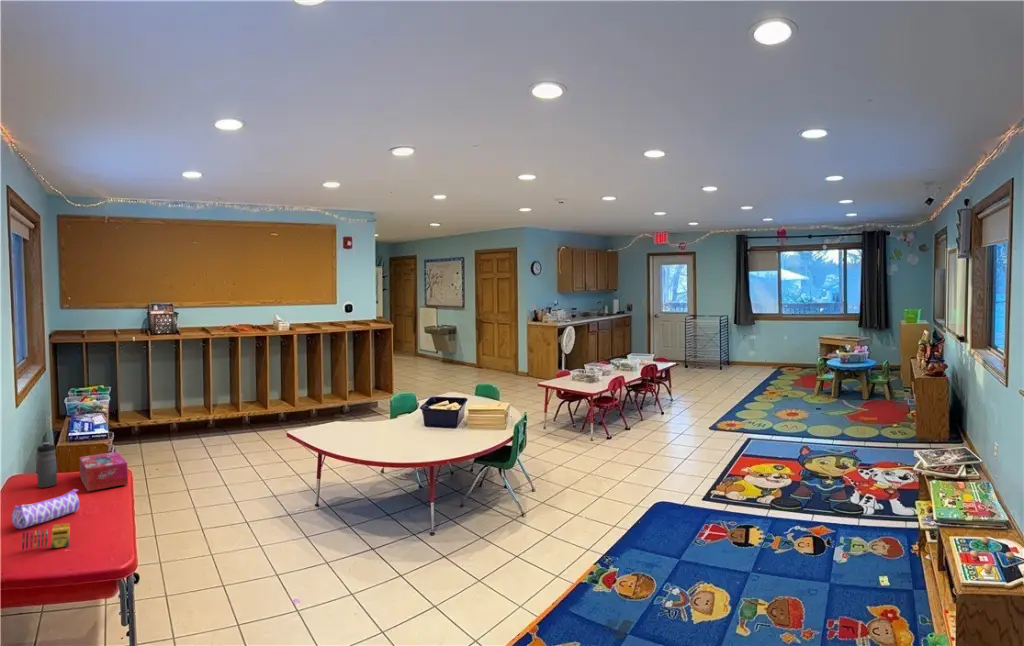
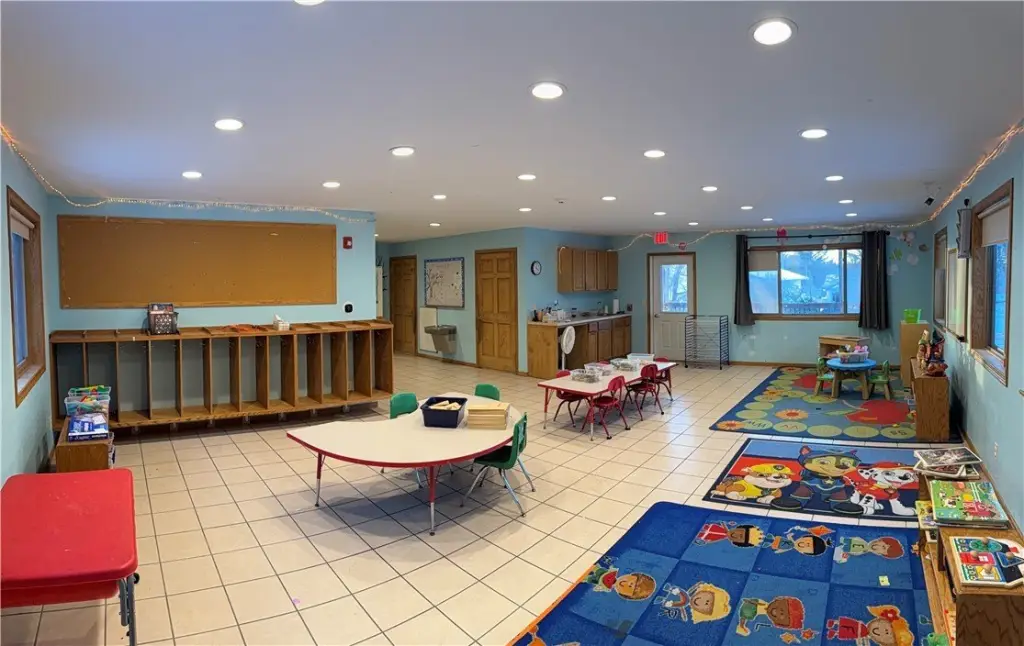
- pencil case [10,488,80,530]
- tissue box [78,451,129,492]
- water bottle [36,441,58,489]
- crayon [21,522,71,551]
